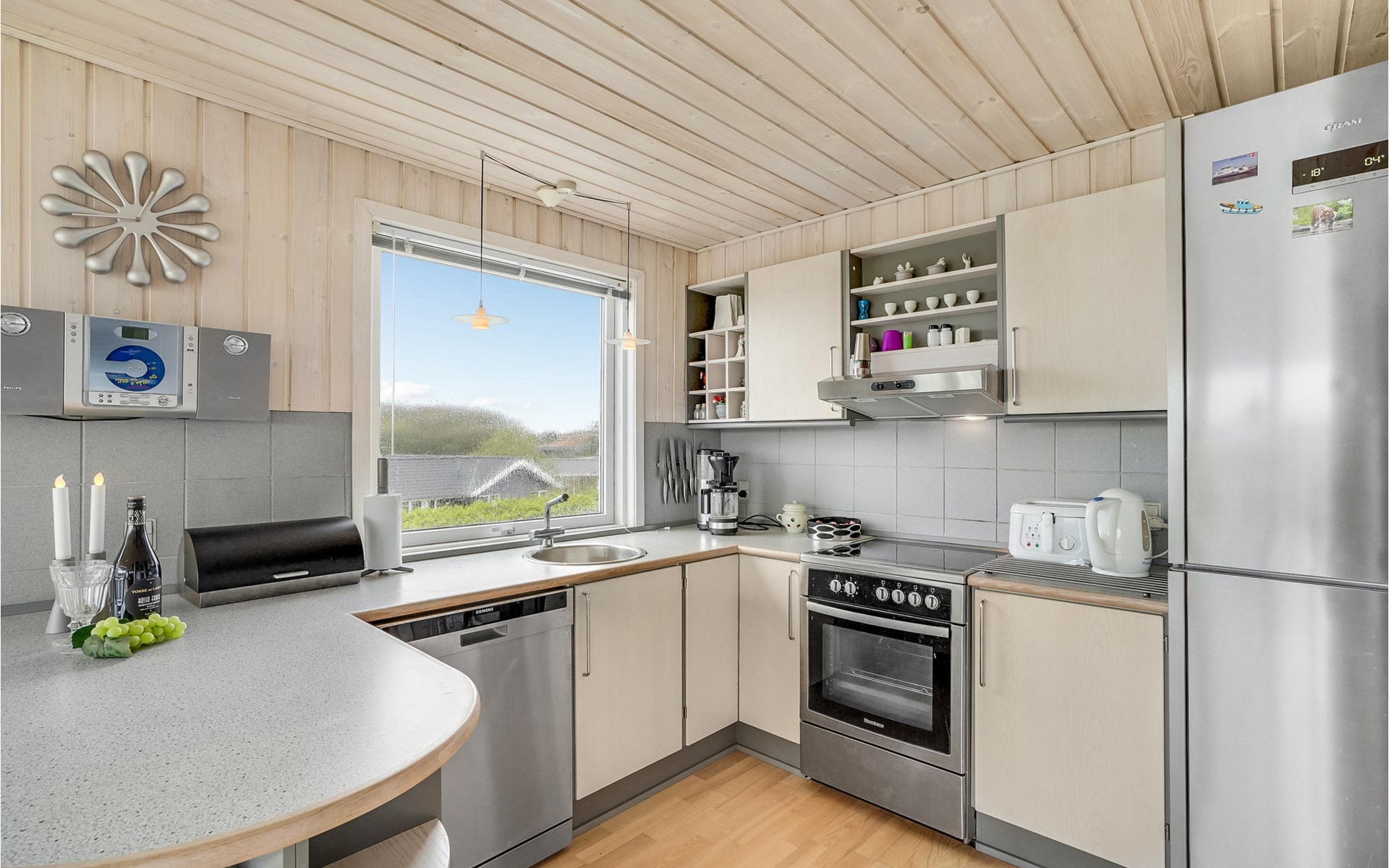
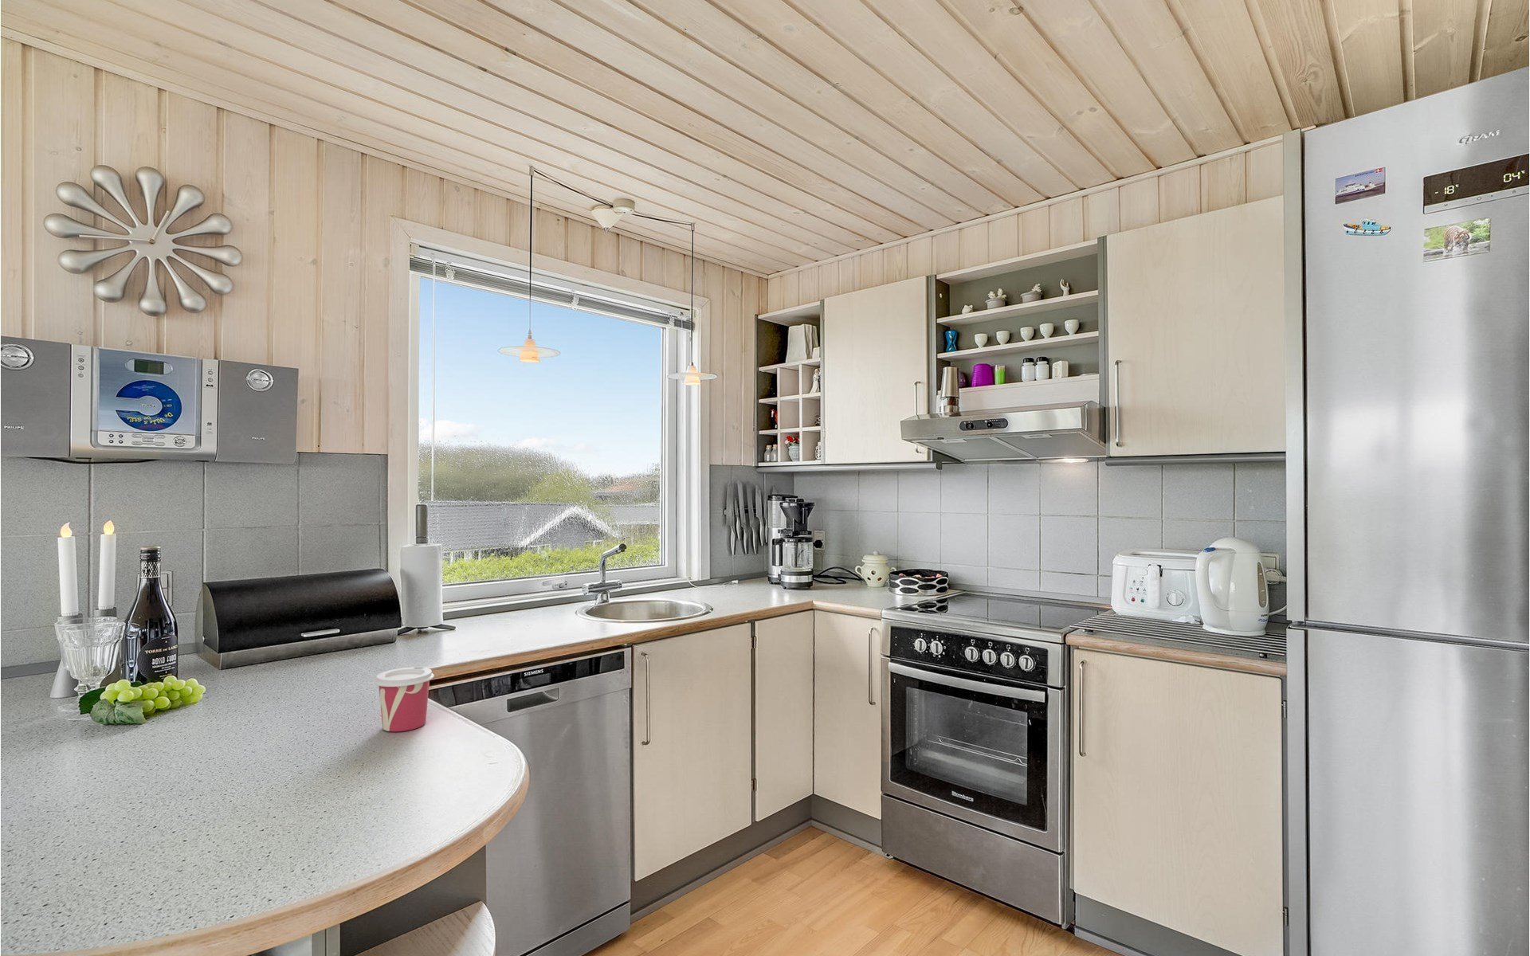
+ cup [373,666,435,732]
